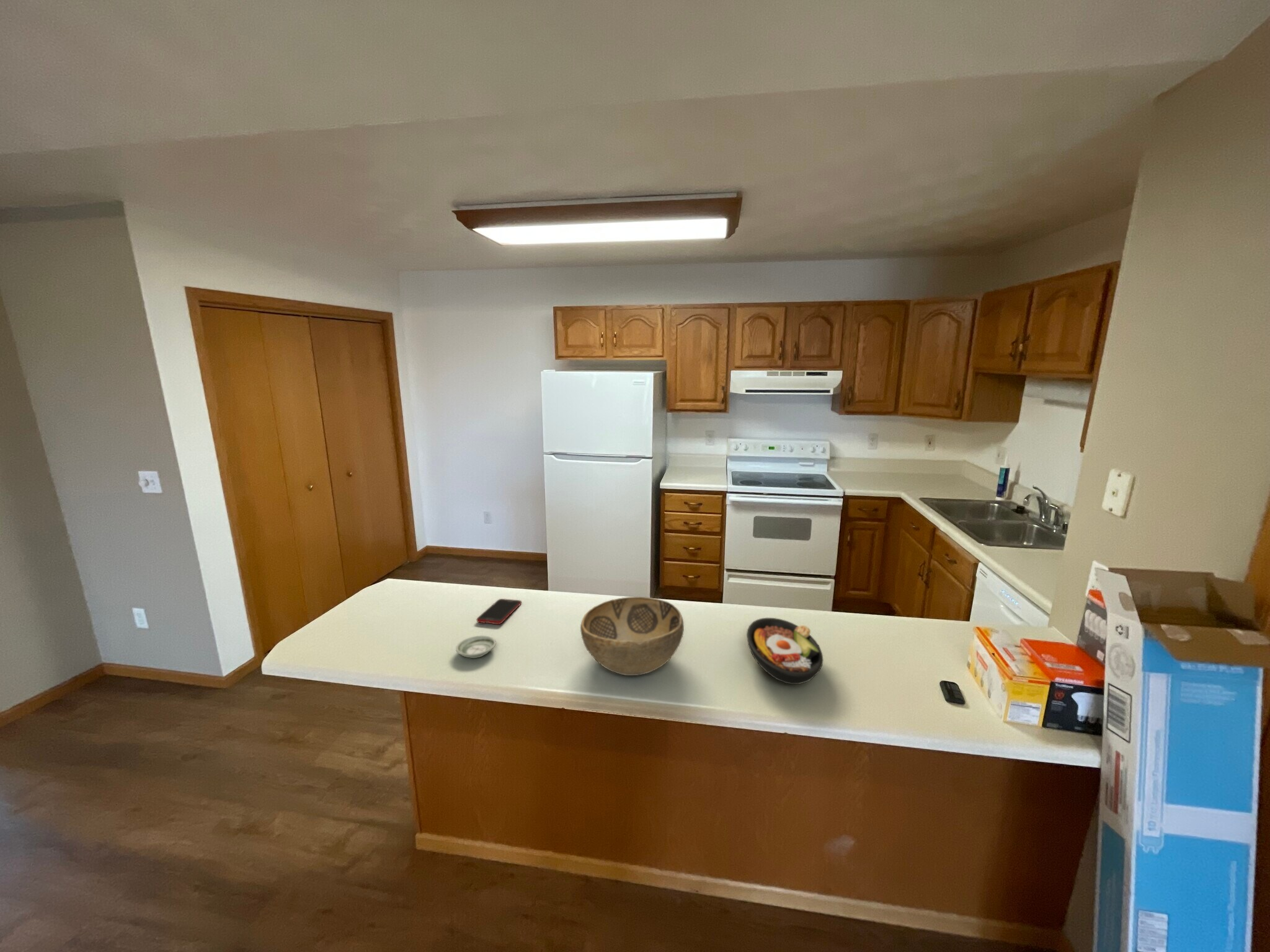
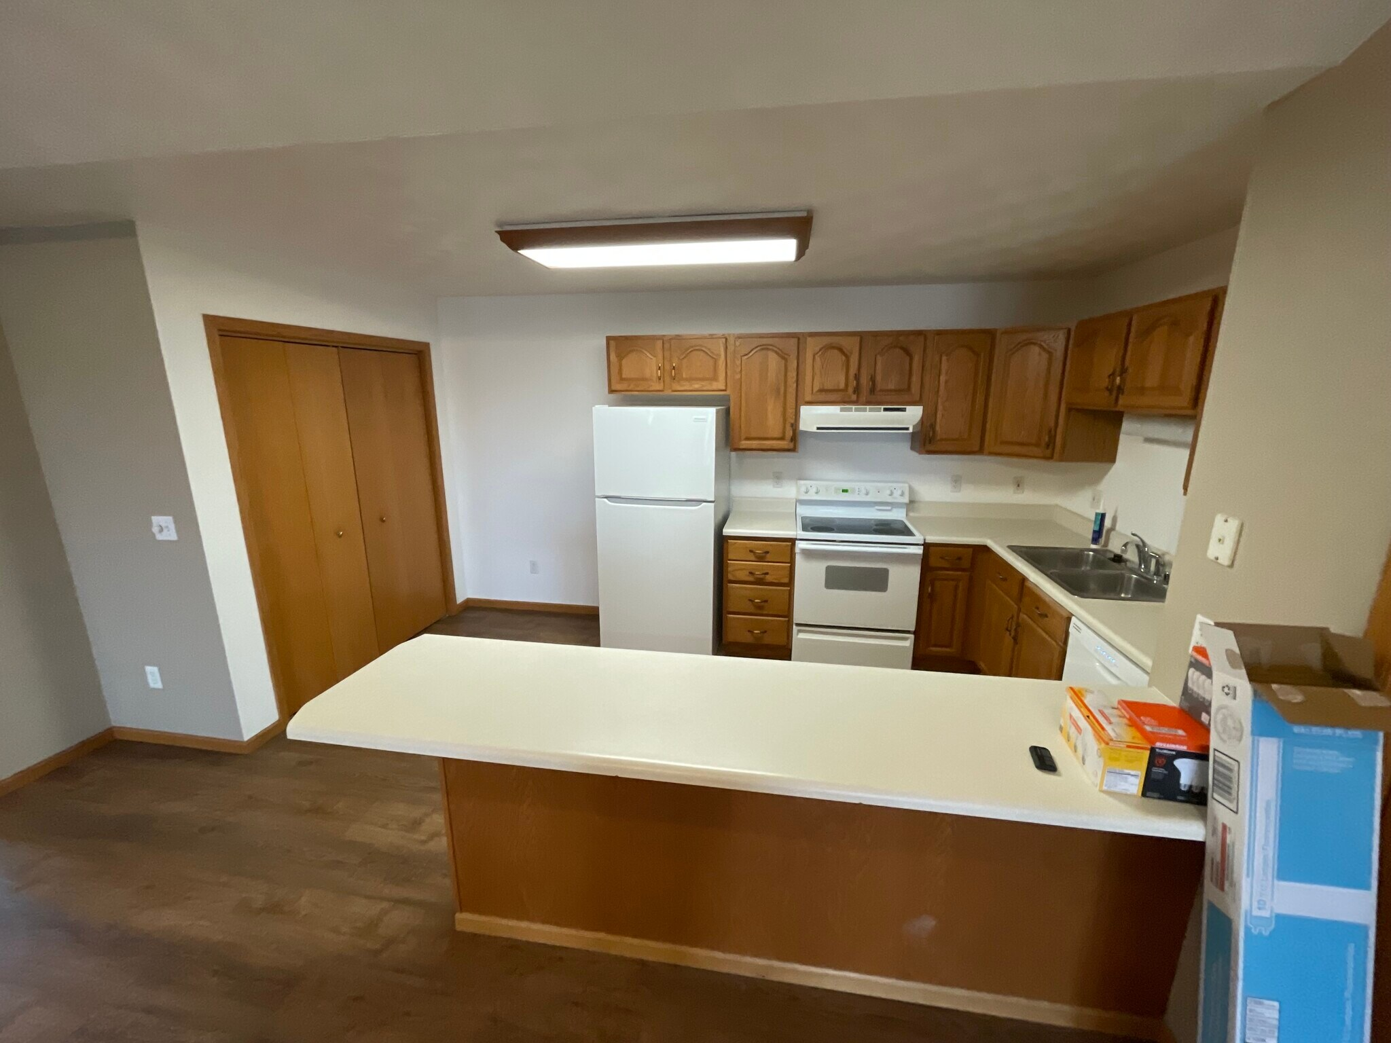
- decorative bowl [580,596,685,676]
- saucer [455,635,497,659]
- cell phone [476,598,522,625]
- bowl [746,617,824,685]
